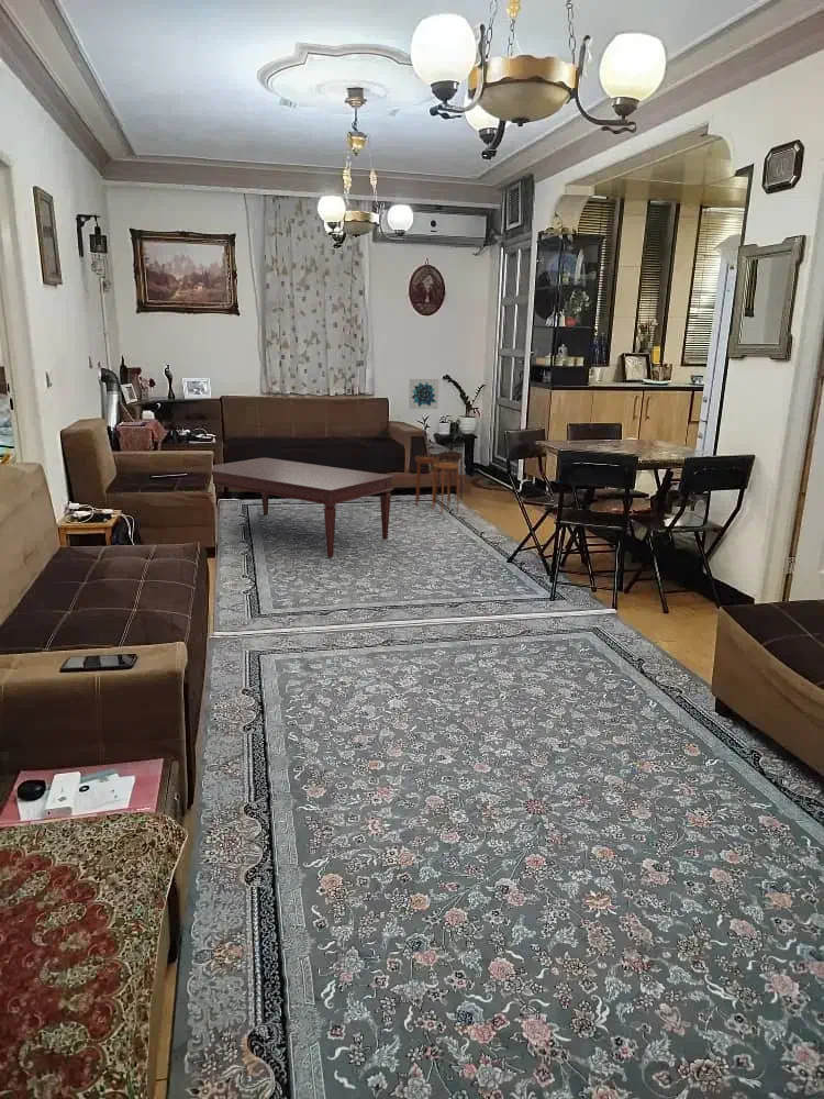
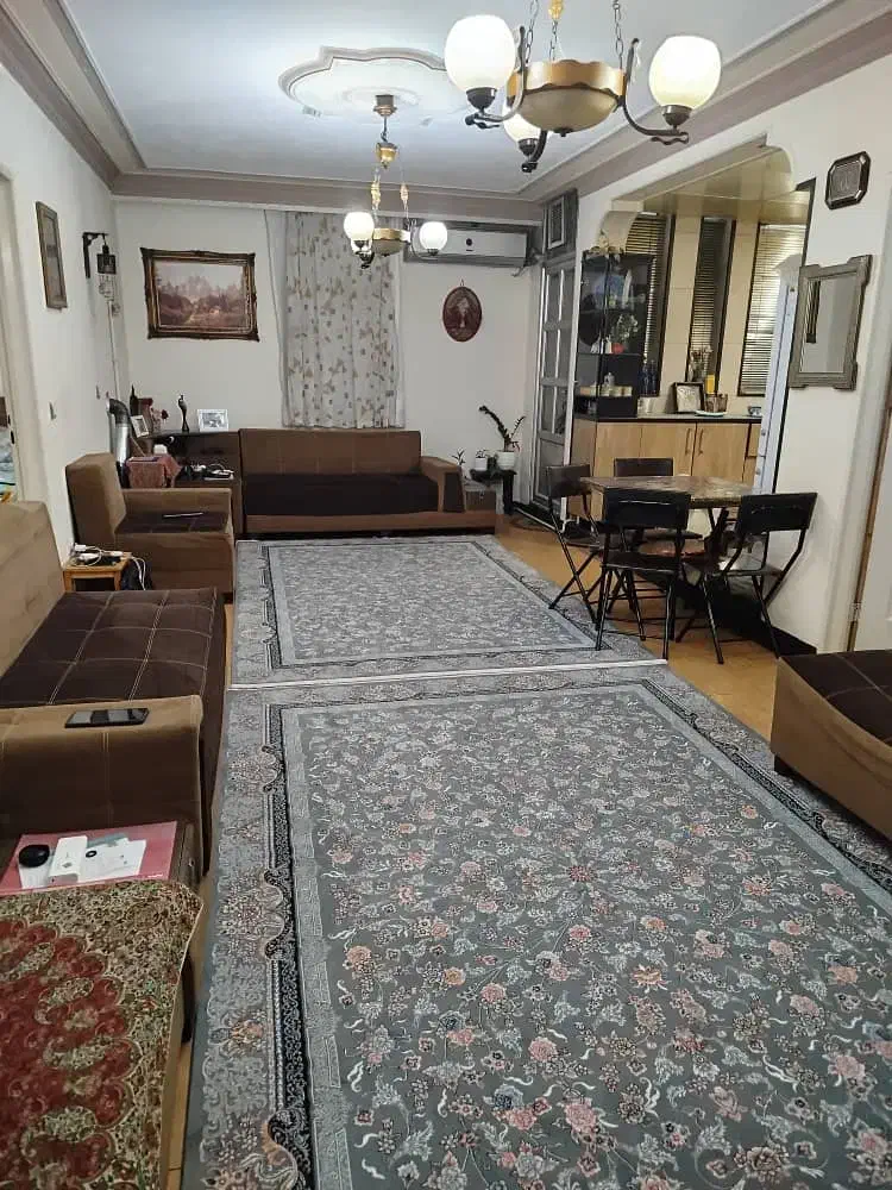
- side table [413,451,464,515]
- coffee table [212,456,397,558]
- wall art [408,378,439,410]
